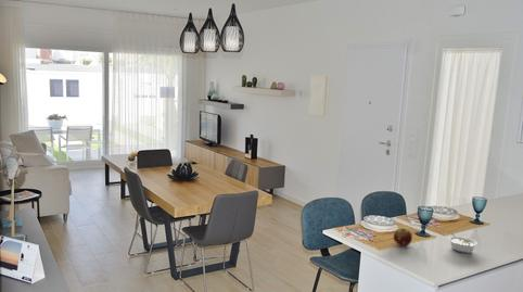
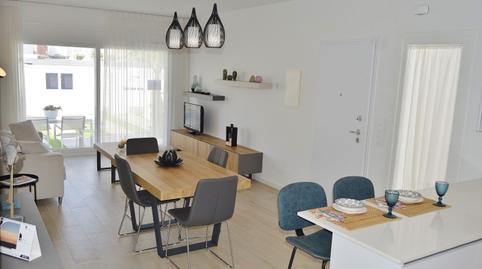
- fruit [393,227,413,246]
- legume [447,231,479,254]
